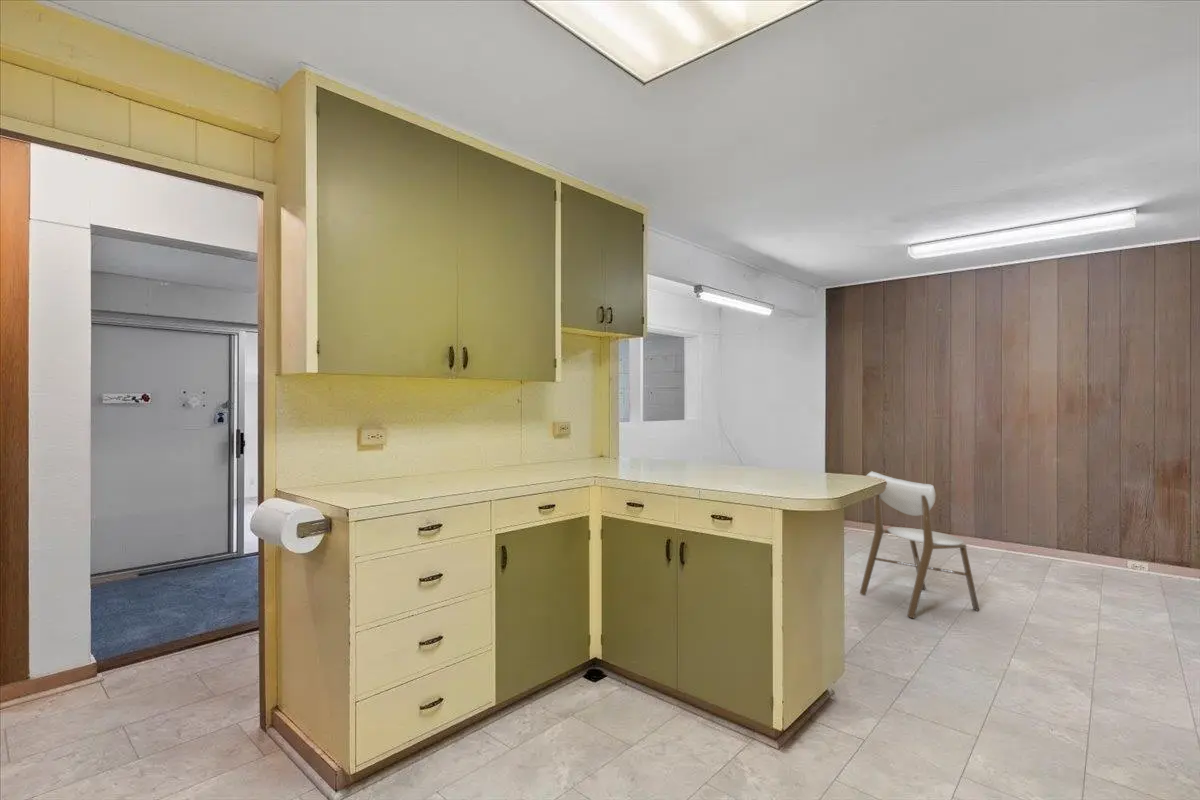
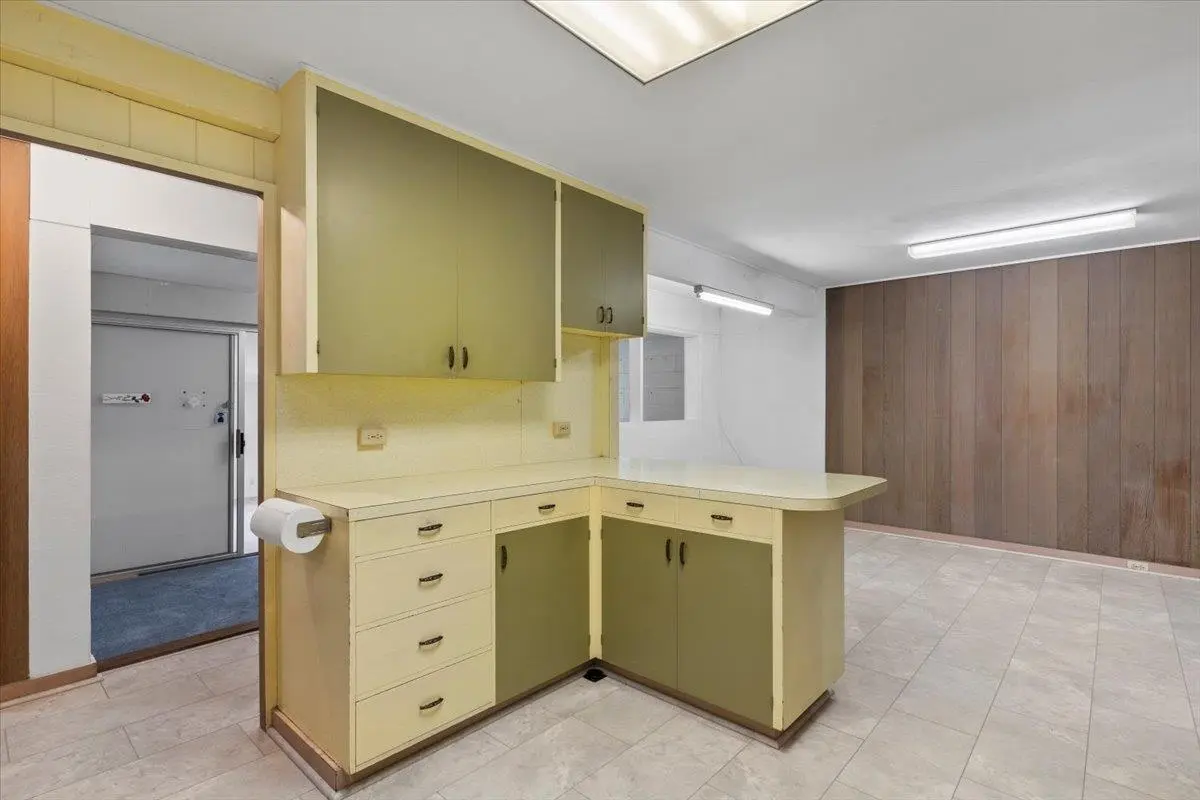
- dining chair [859,470,980,619]
